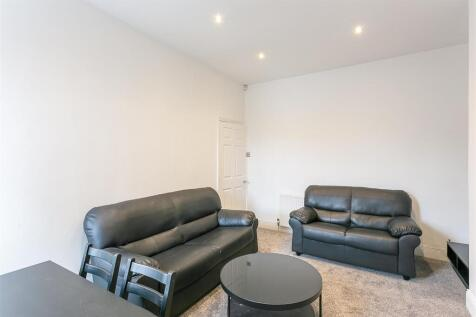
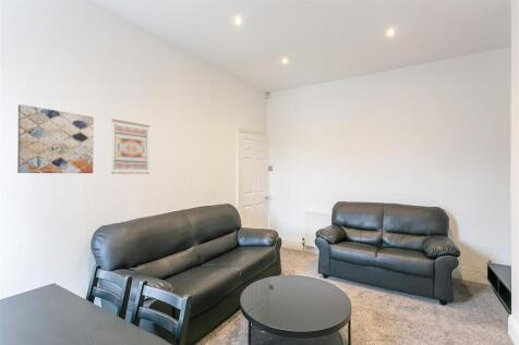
+ wall art [16,103,95,174]
+ wall art [110,119,150,175]
